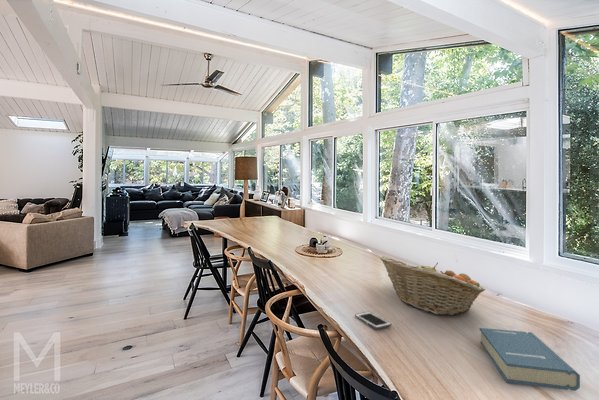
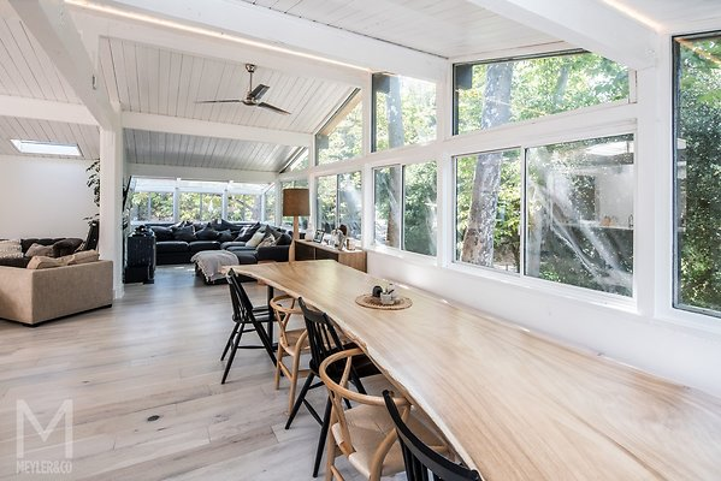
- cell phone [354,311,392,330]
- hardback book [479,327,581,392]
- fruit basket [379,255,486,316]
